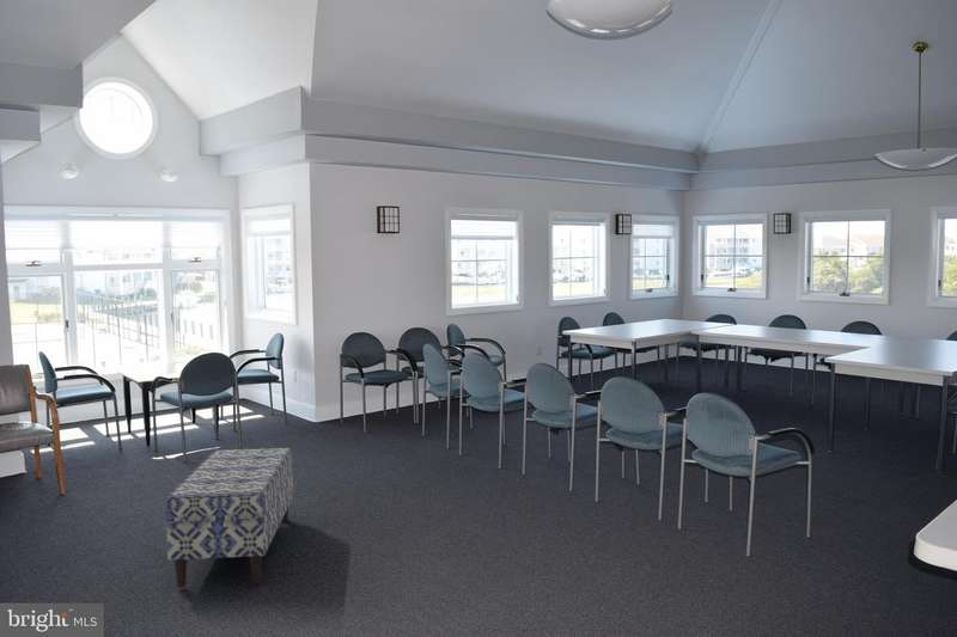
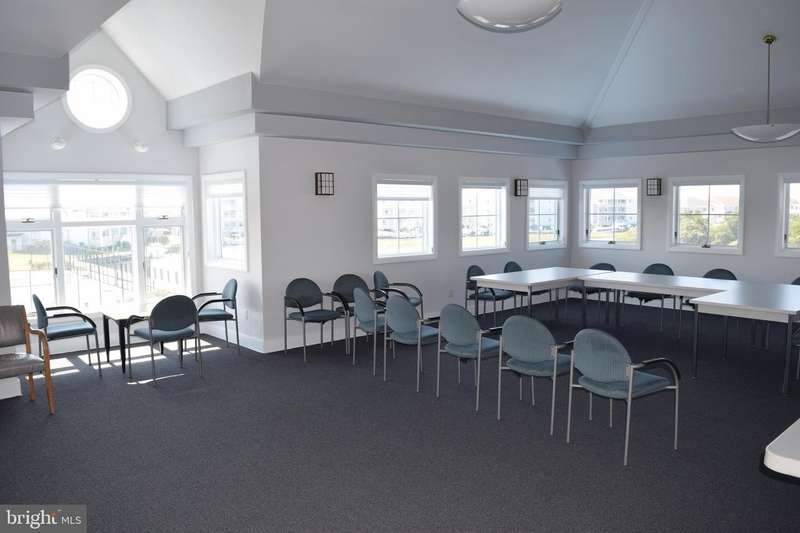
- bench [165,447,294,588]
